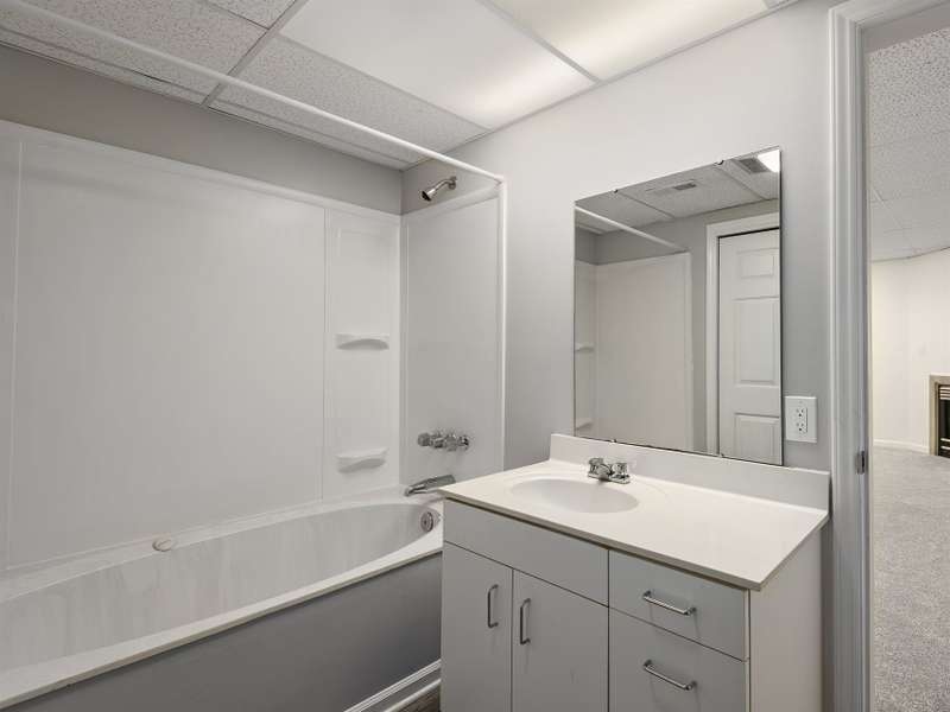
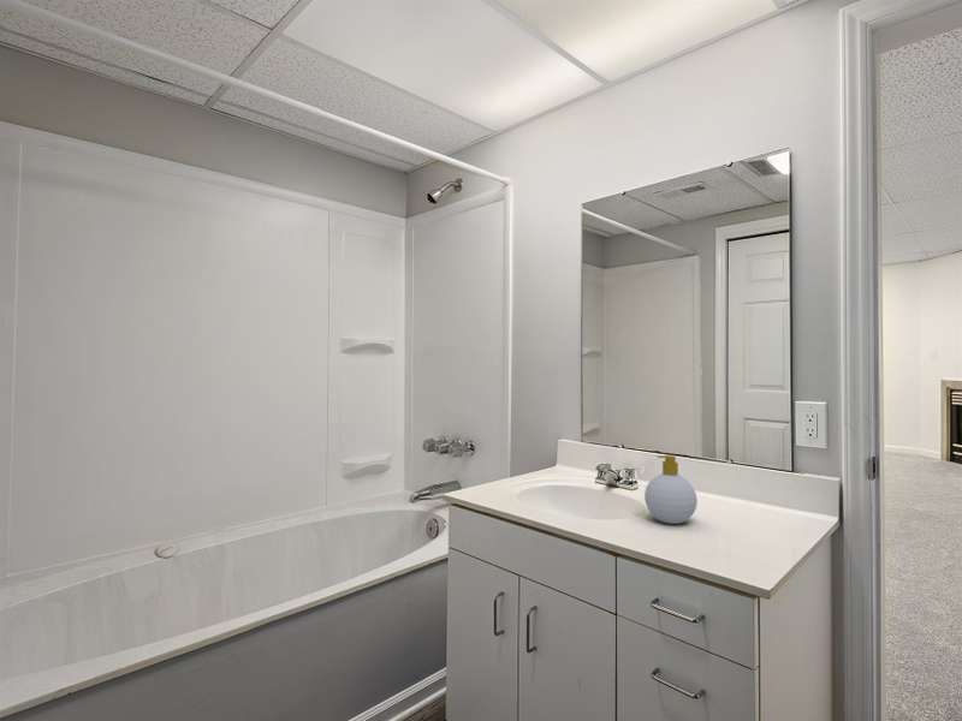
+ soap bottle [643,454,699,525]
